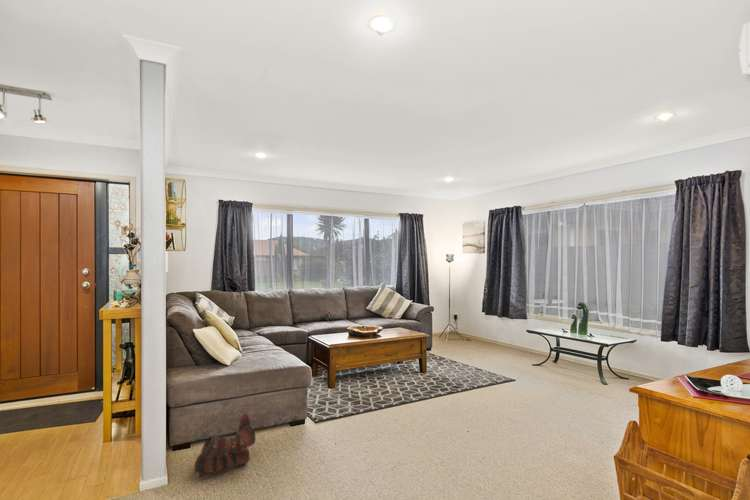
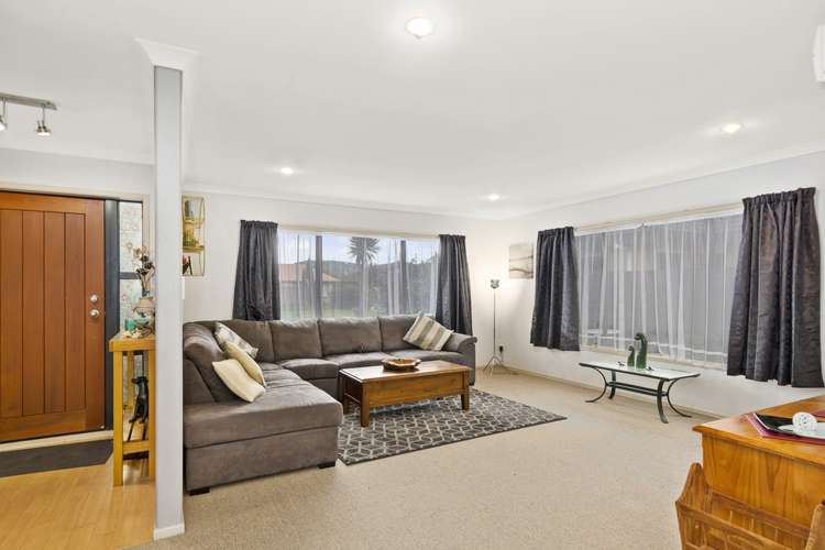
- boots [193,412,256,476]
